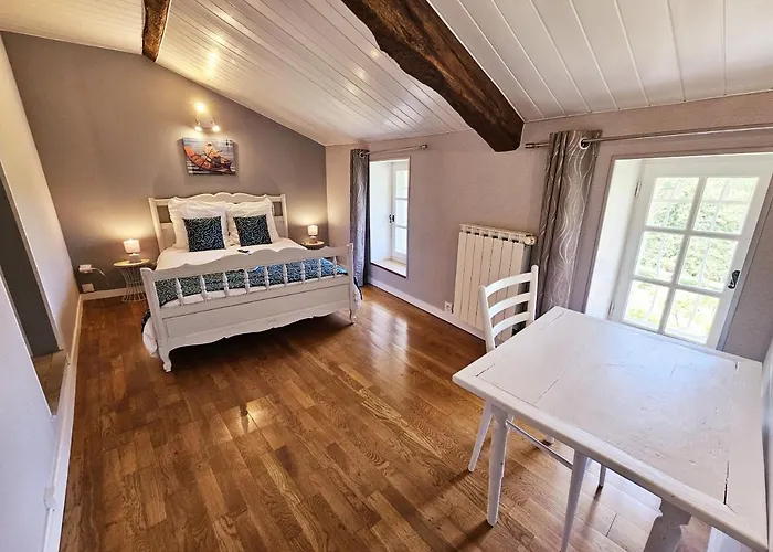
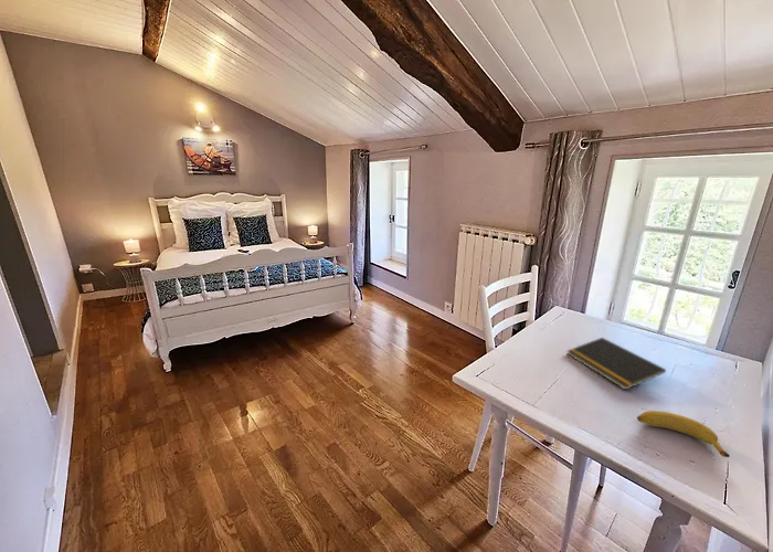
+ banana [636,410,731,458]
+ notepad [566,337,667,391]
